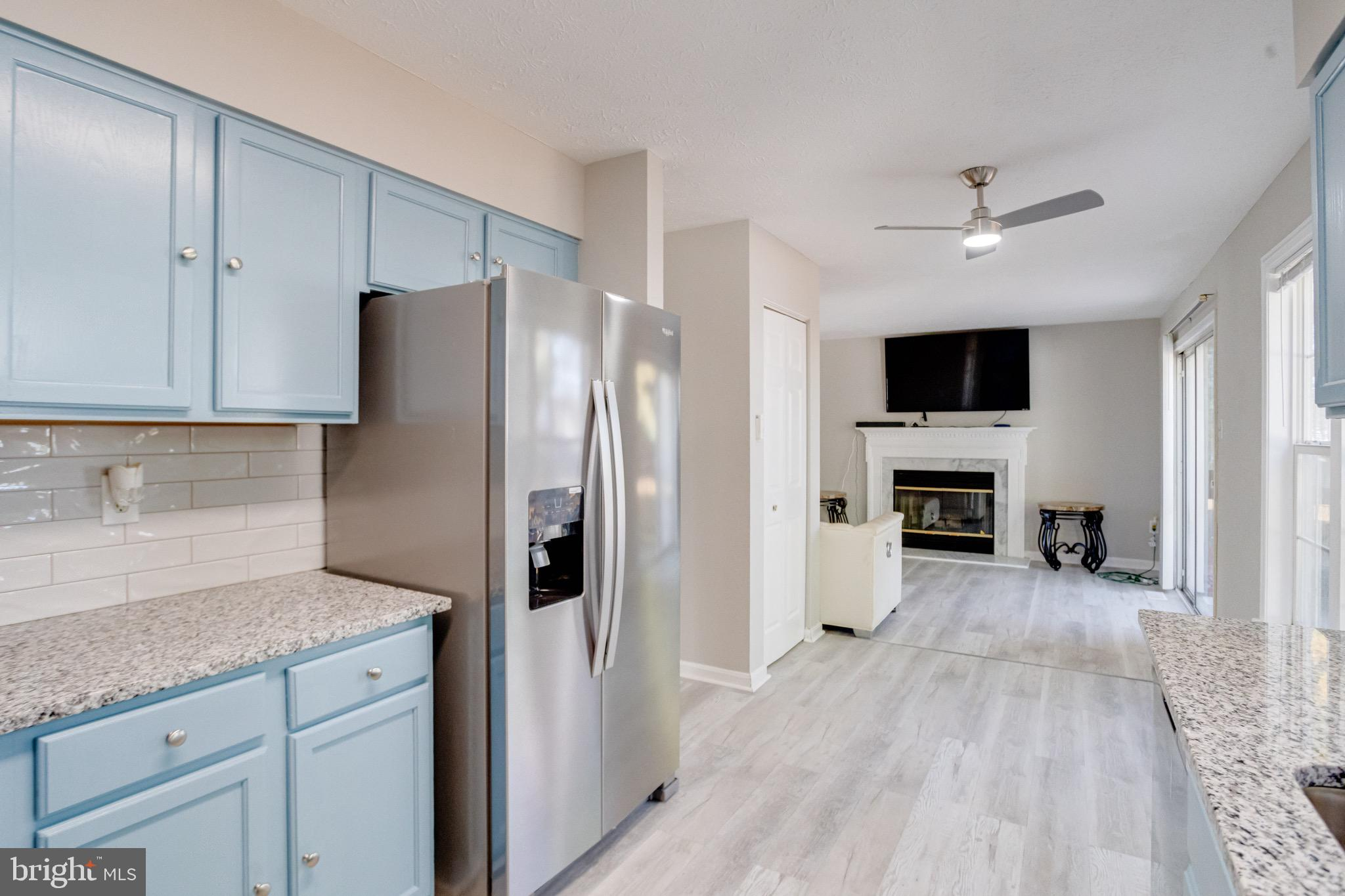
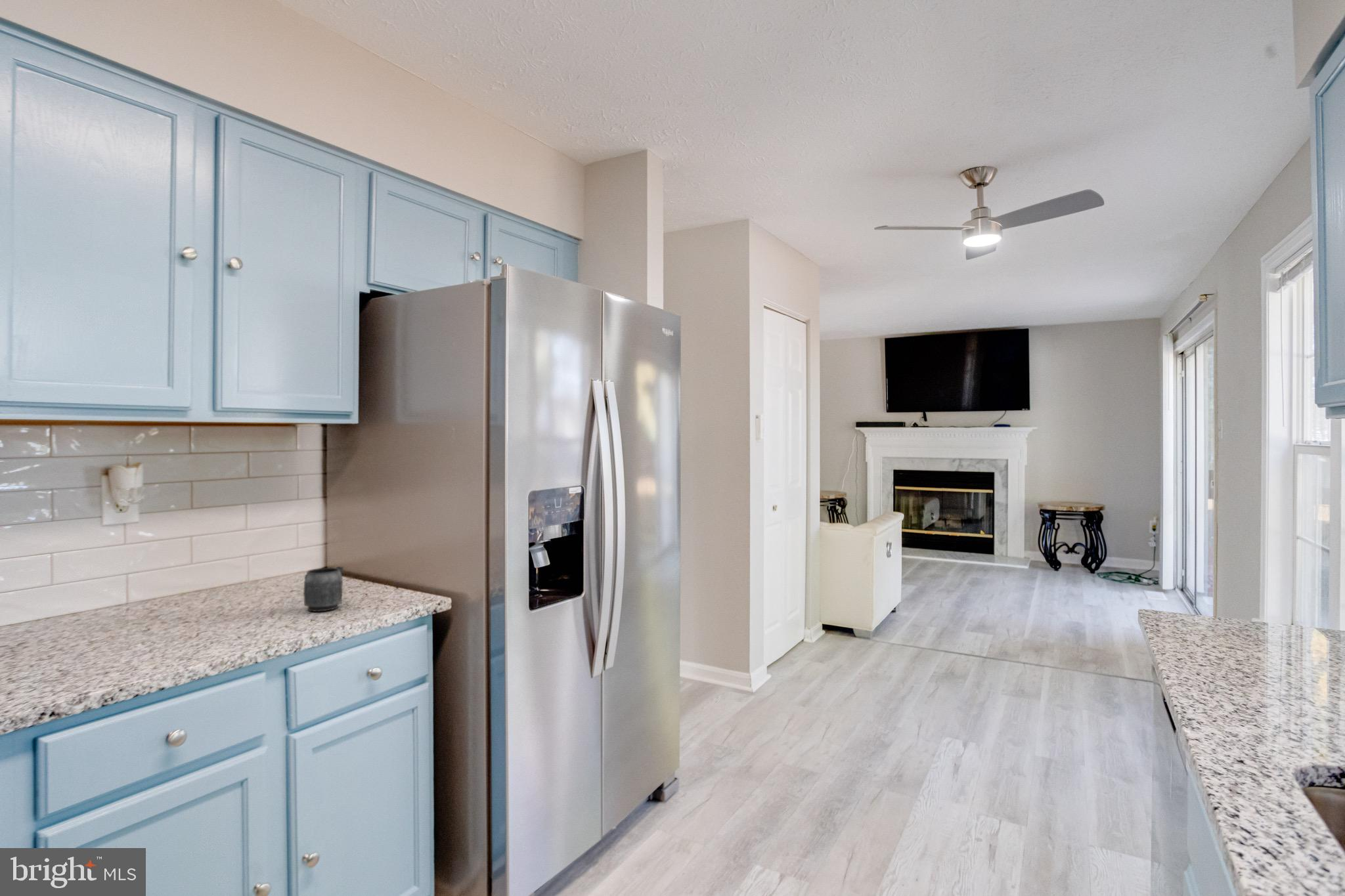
+ mug [303,566,344,612]
